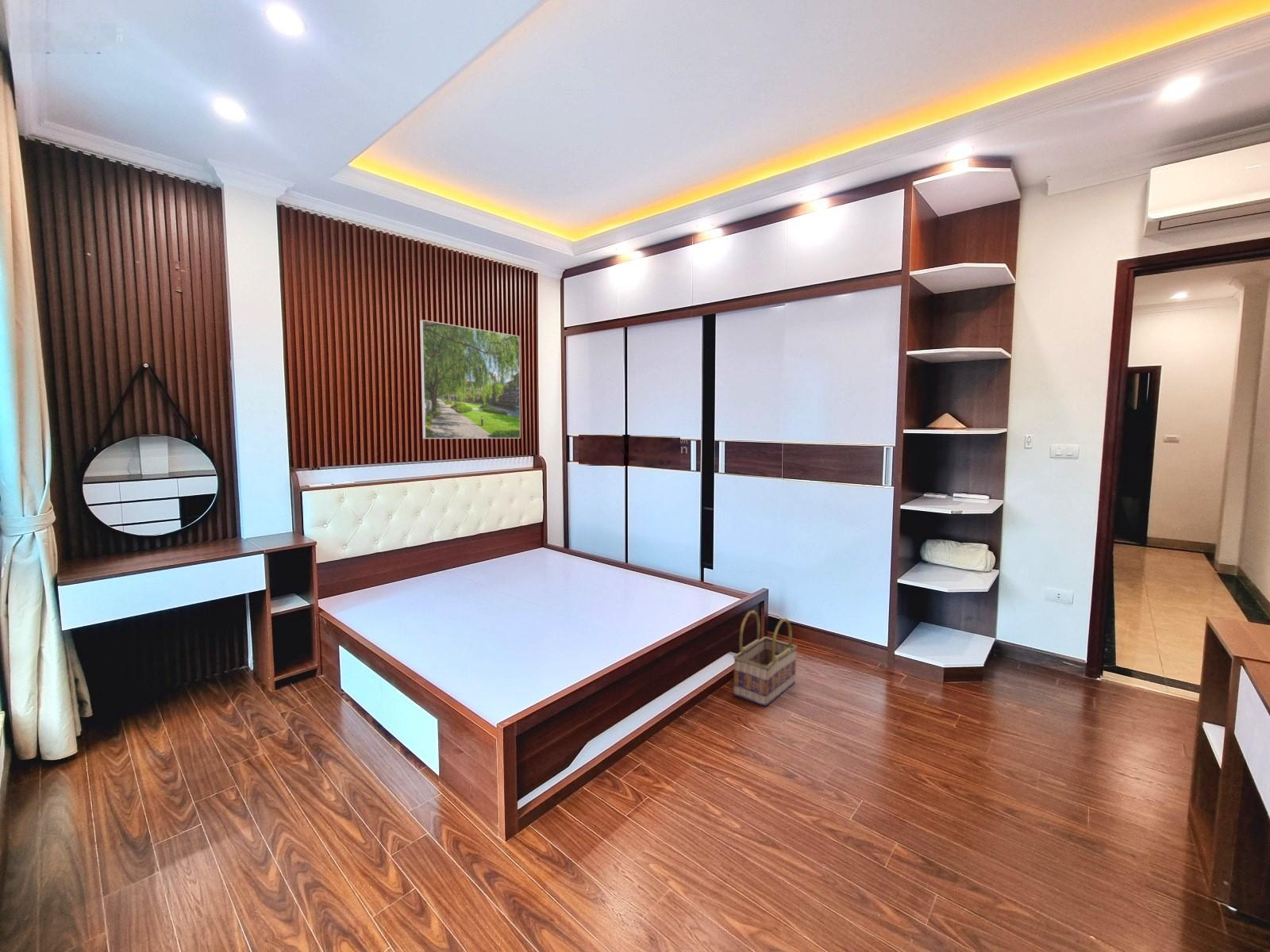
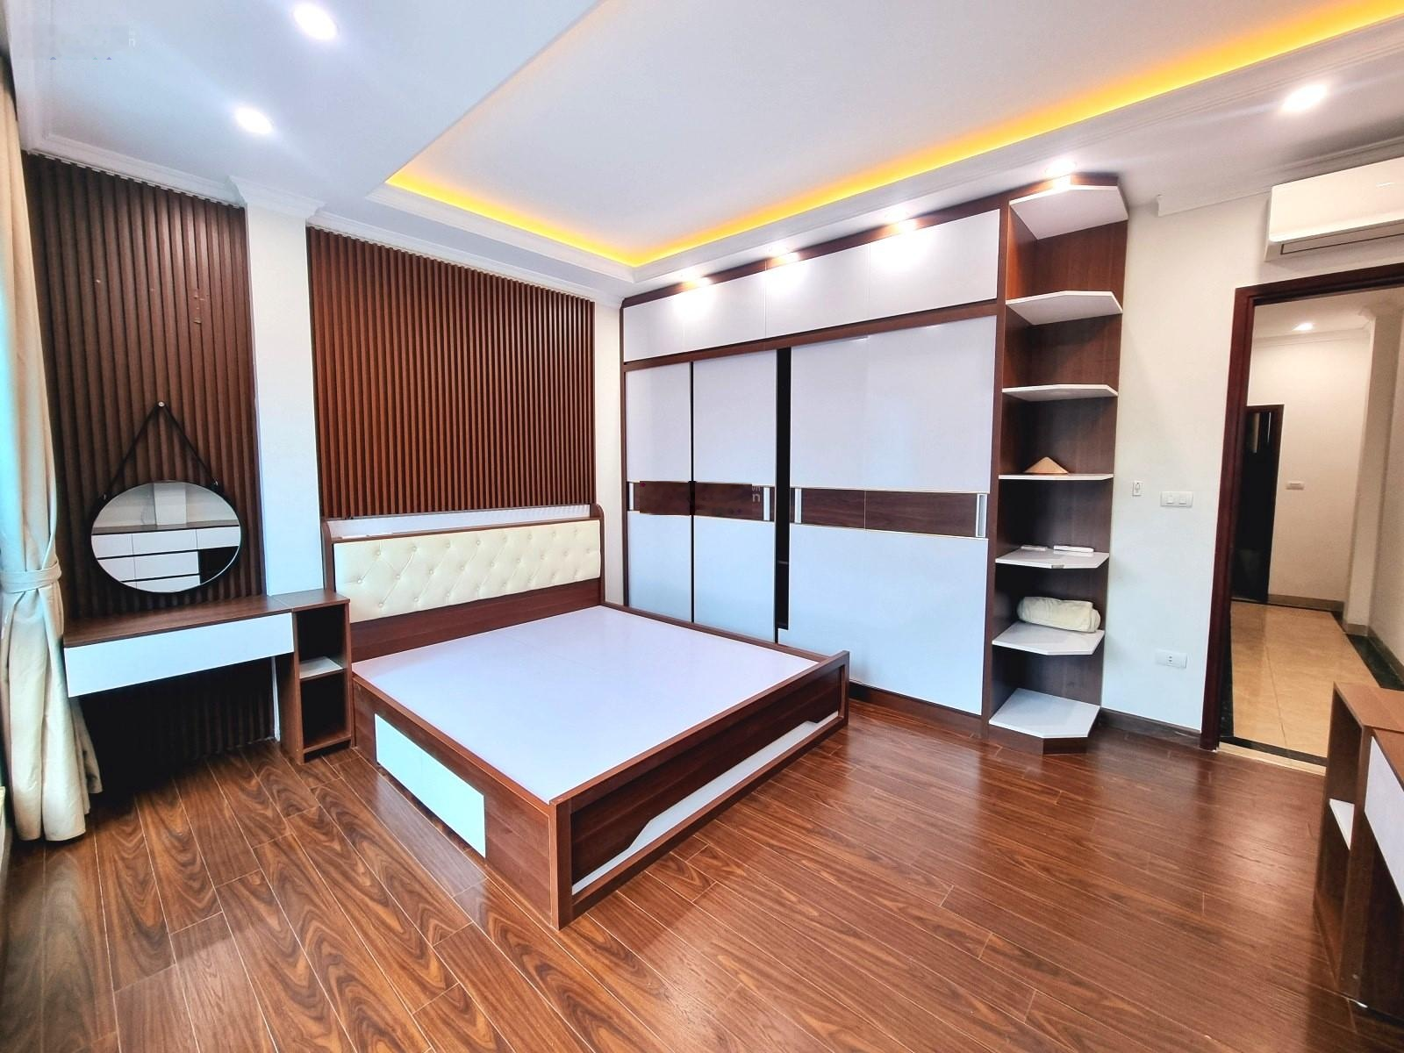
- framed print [419,319,521,440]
- basket [733,609,799,707]
